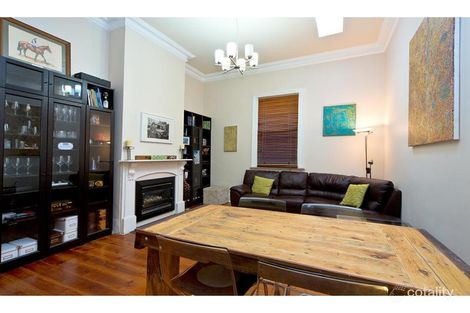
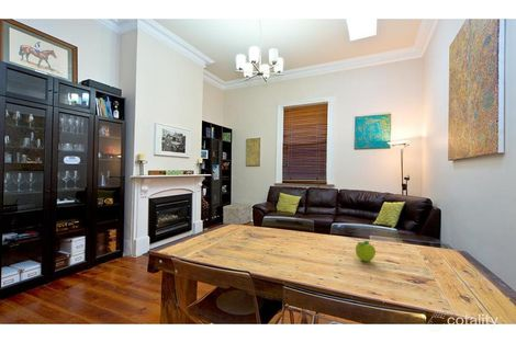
+ fruit [355,240,377,263]
